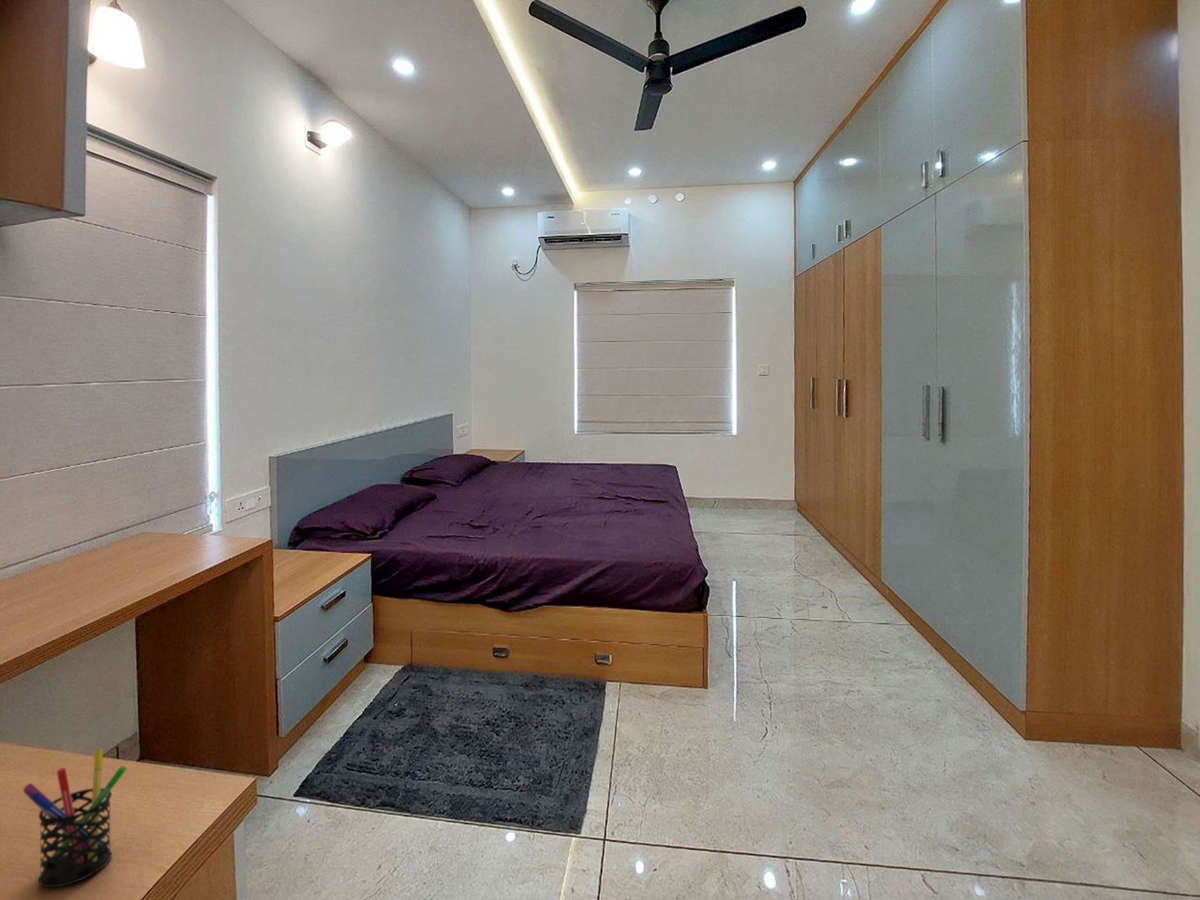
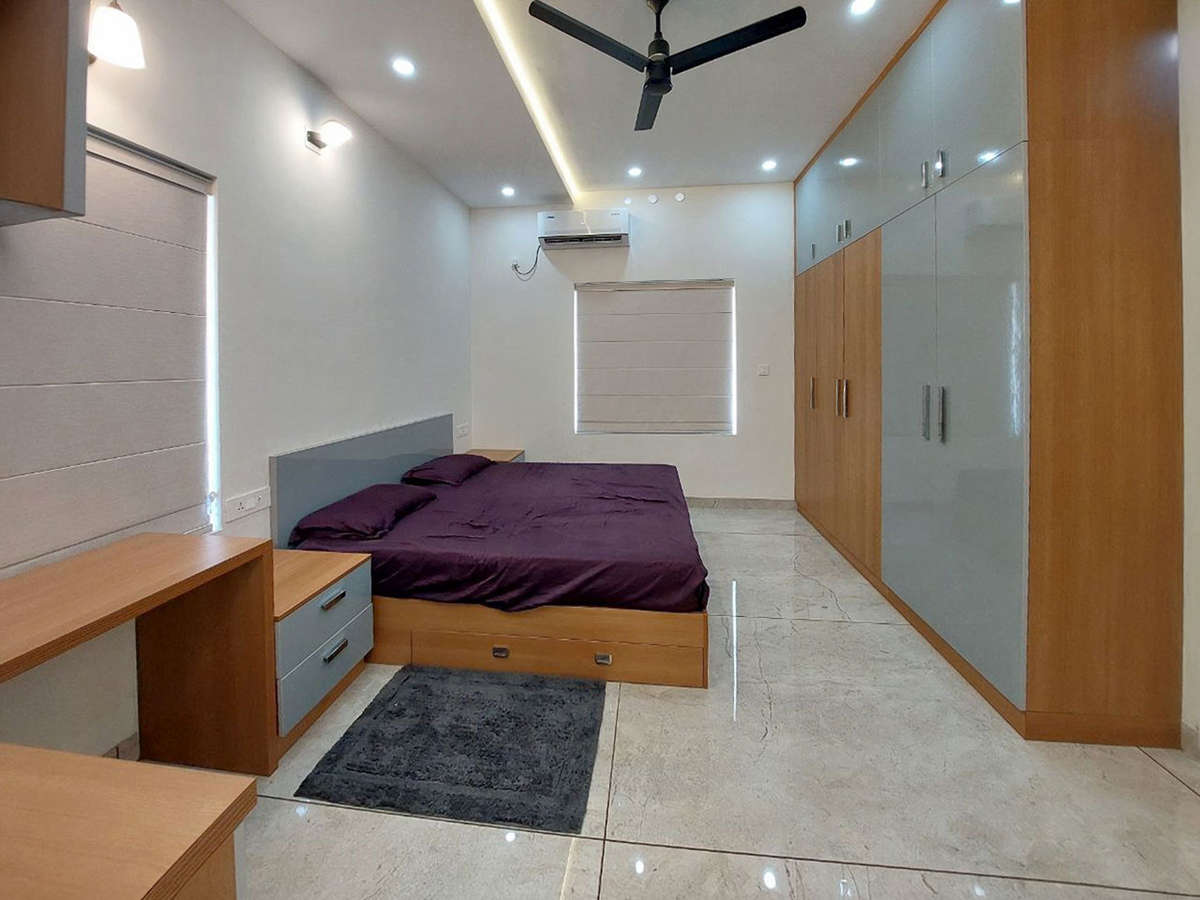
- pen holder [22,748,128,888]
